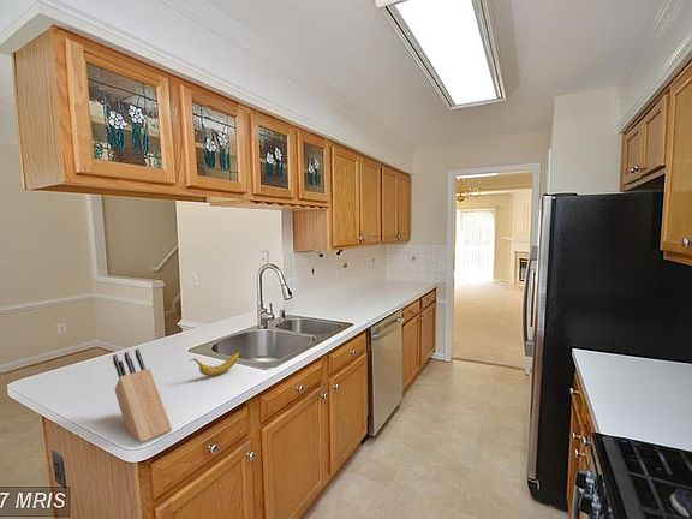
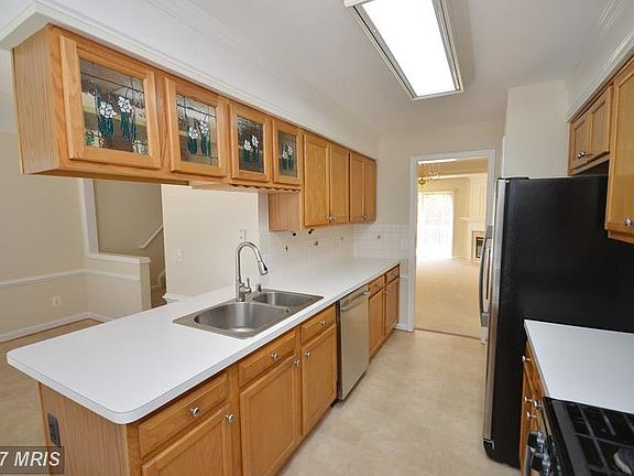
- fruit [189,351,240,377]
- knife block [112,347,173,445]
